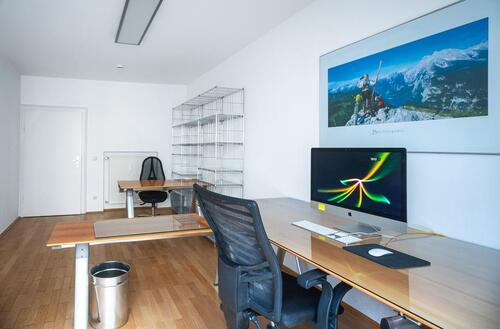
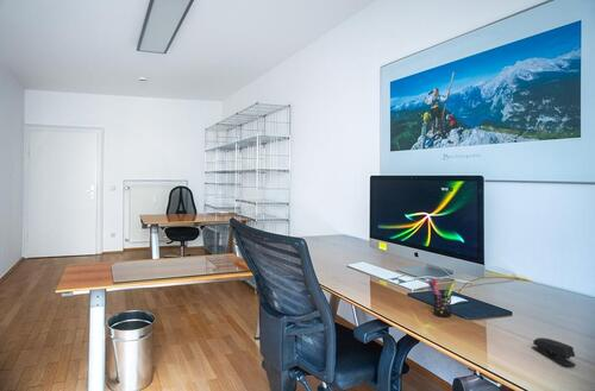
+ pen holder [427,278,456,317]
+ stapler [531,336,577,367]
